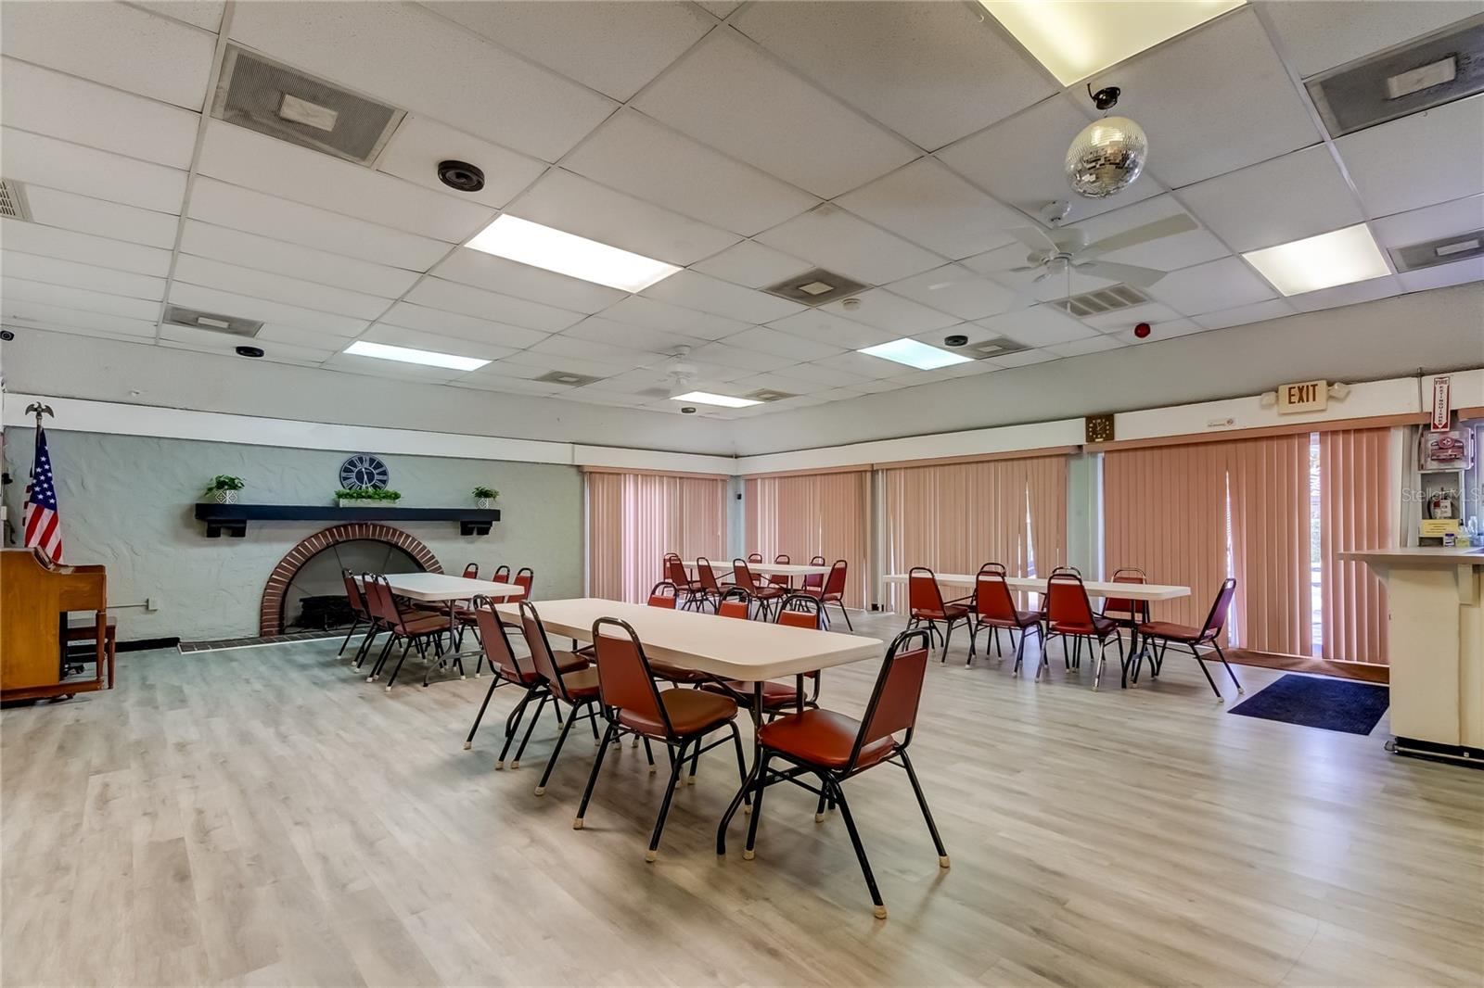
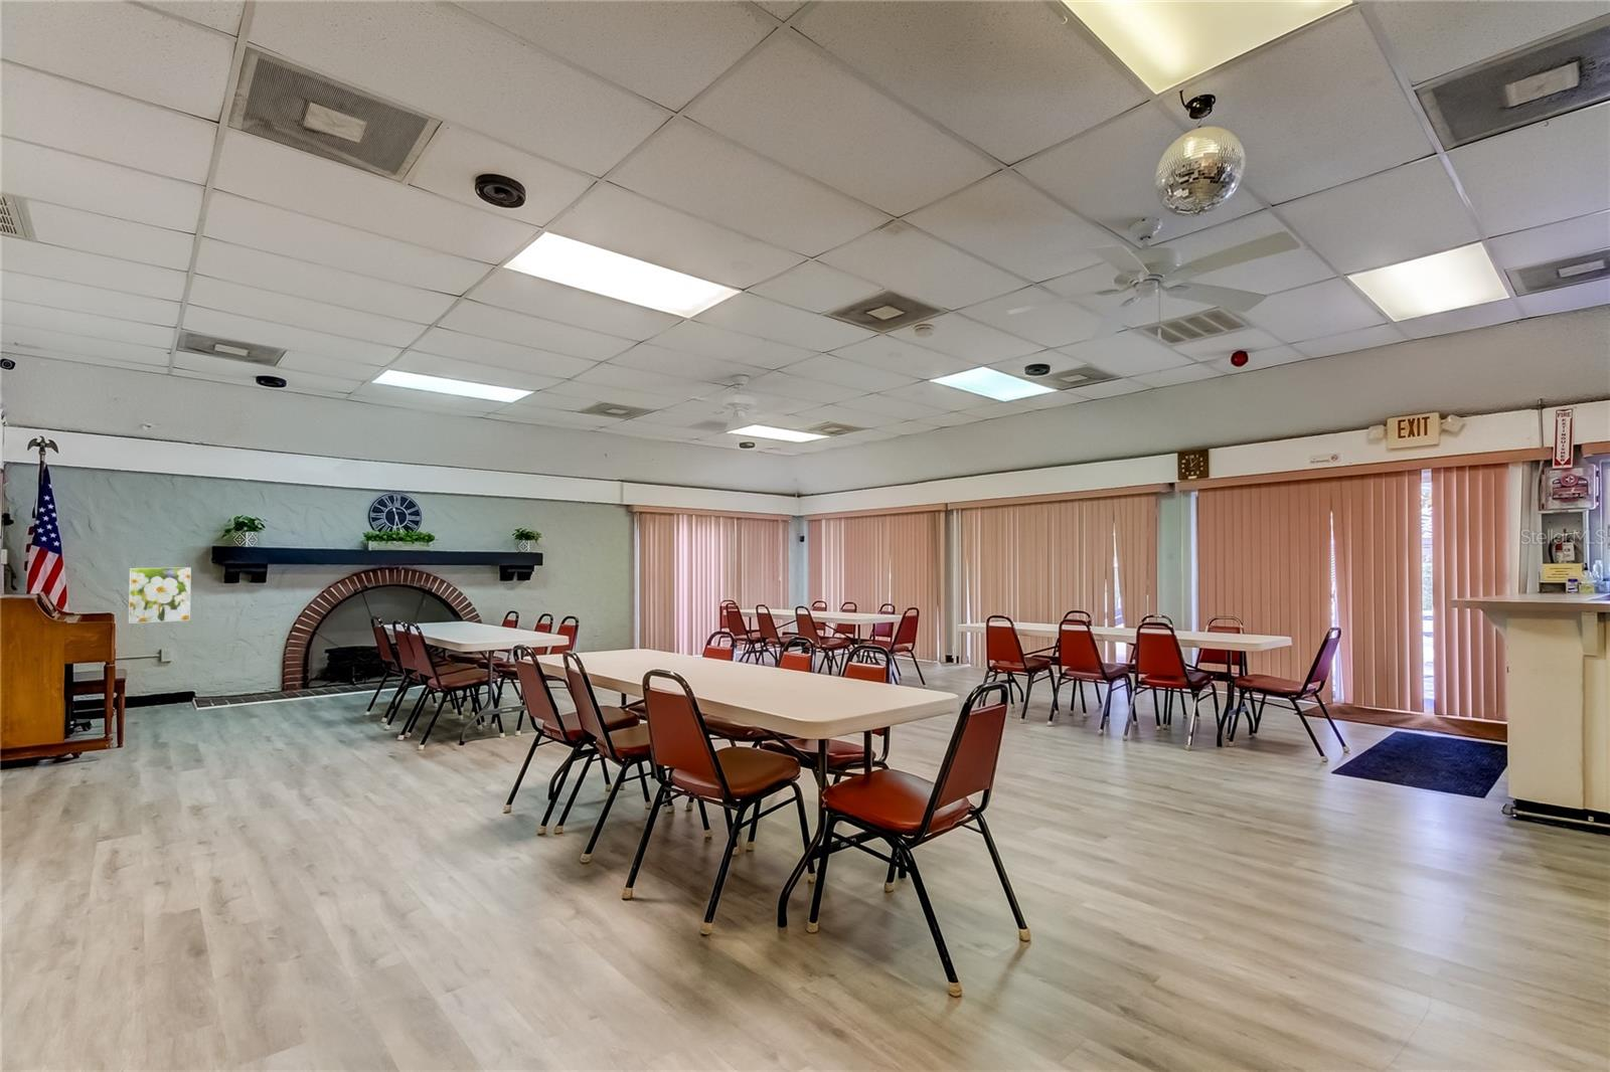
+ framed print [128,566,193,625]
